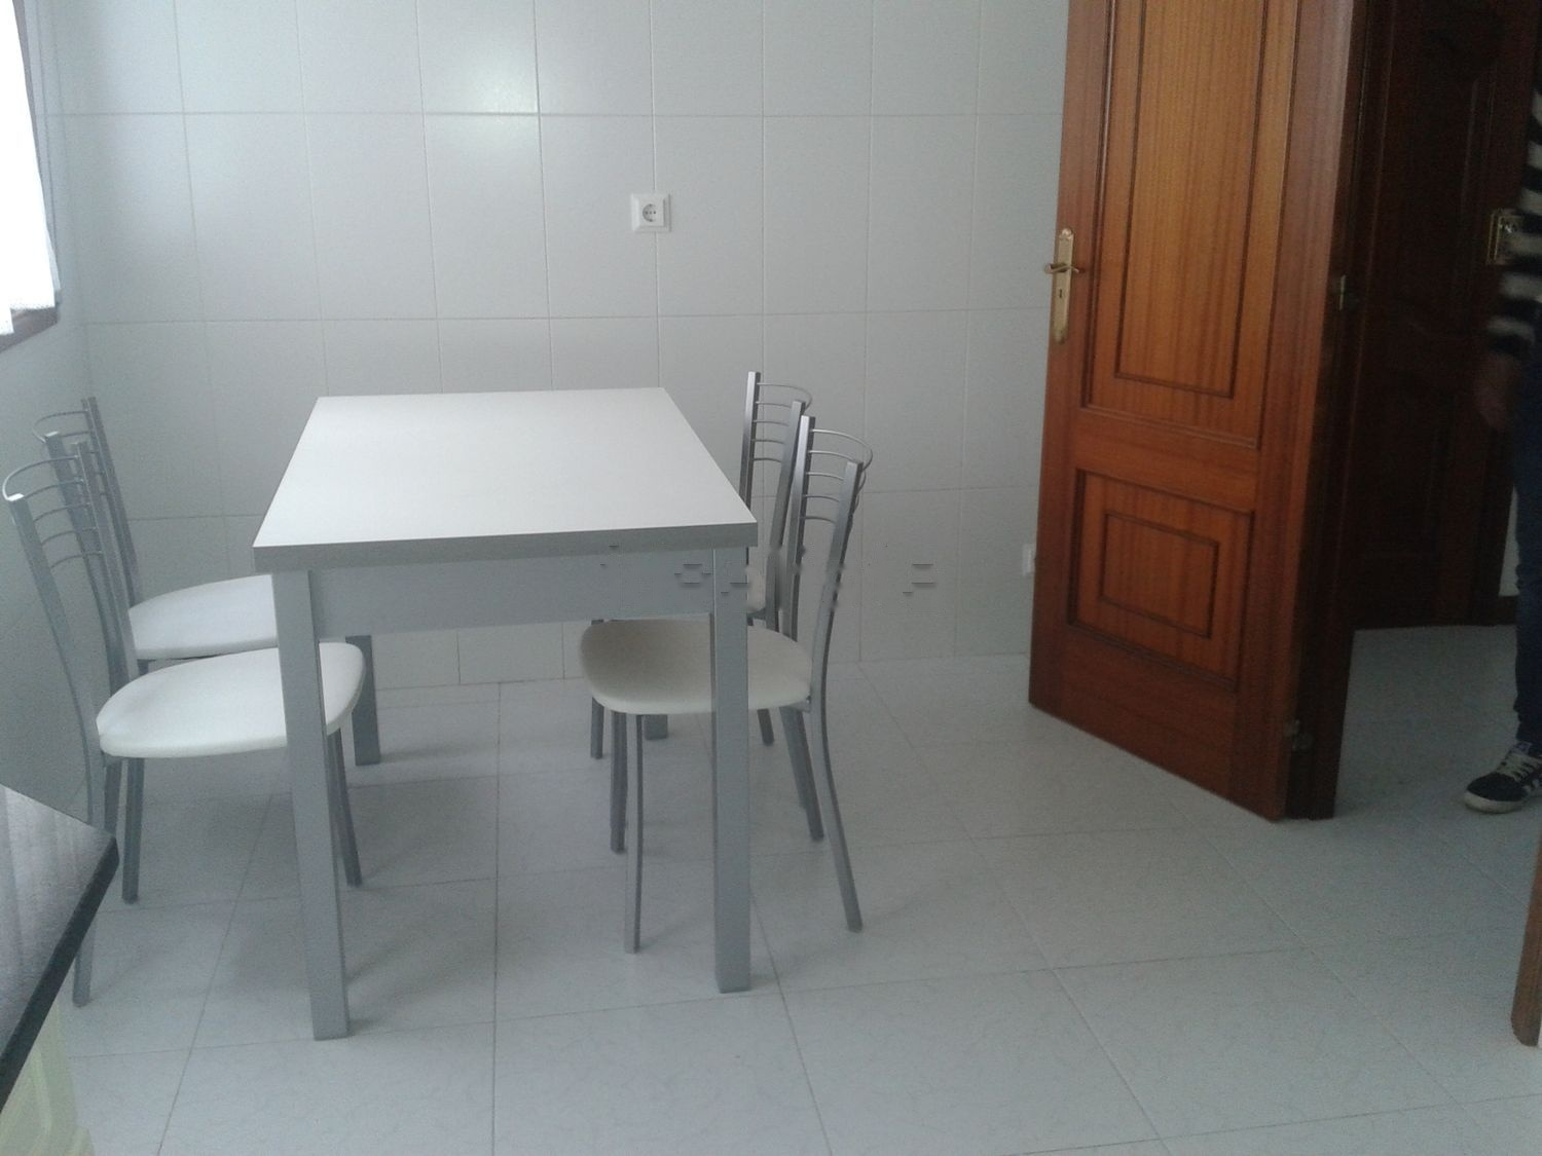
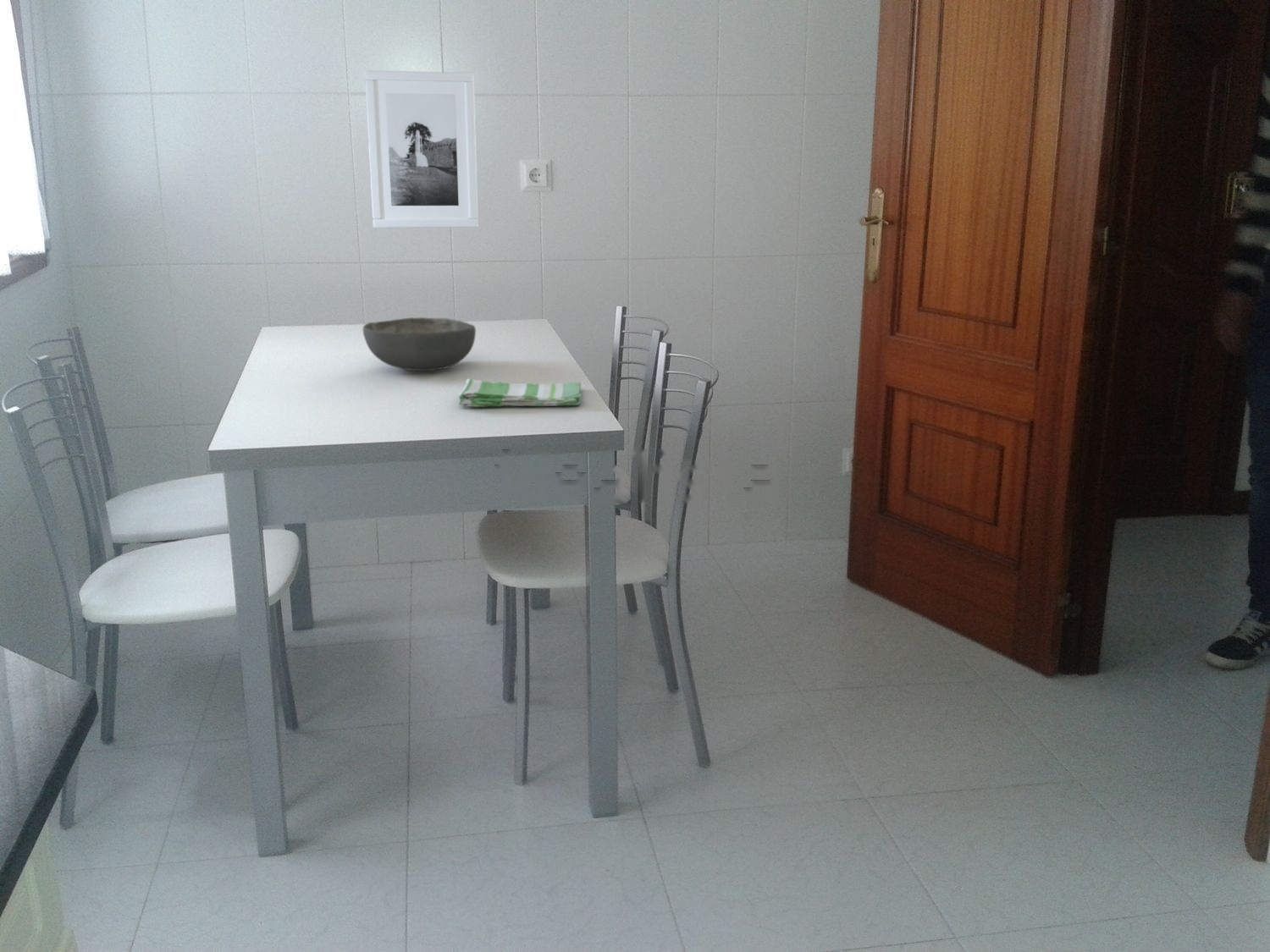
+ dish towel [458,378,583,408]
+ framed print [364,69,479,228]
+ bowl [362,316,477,371]
